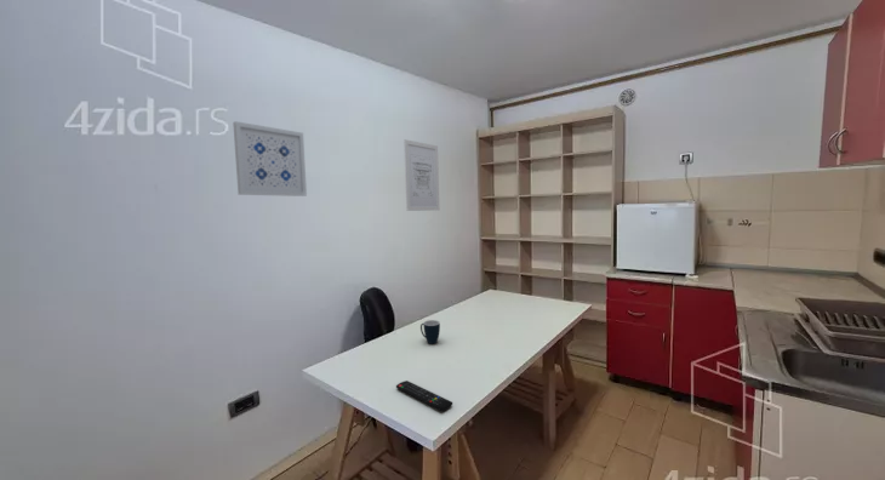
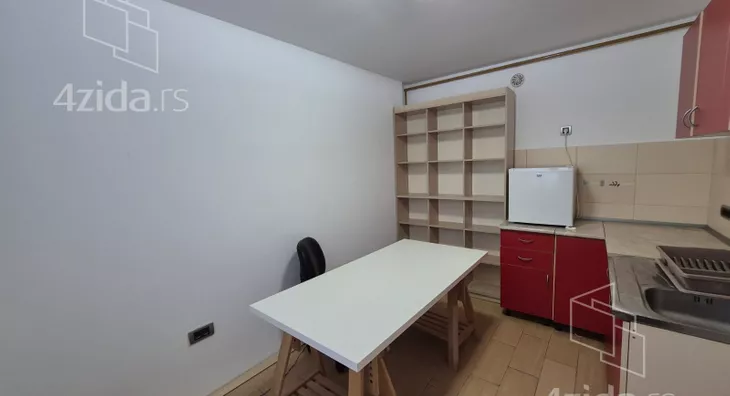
- remote control [395,379,453,412]
- wall art [232,120,308,198]
- mug [419,319,441,345]
- wall art [402,138,440,212]
